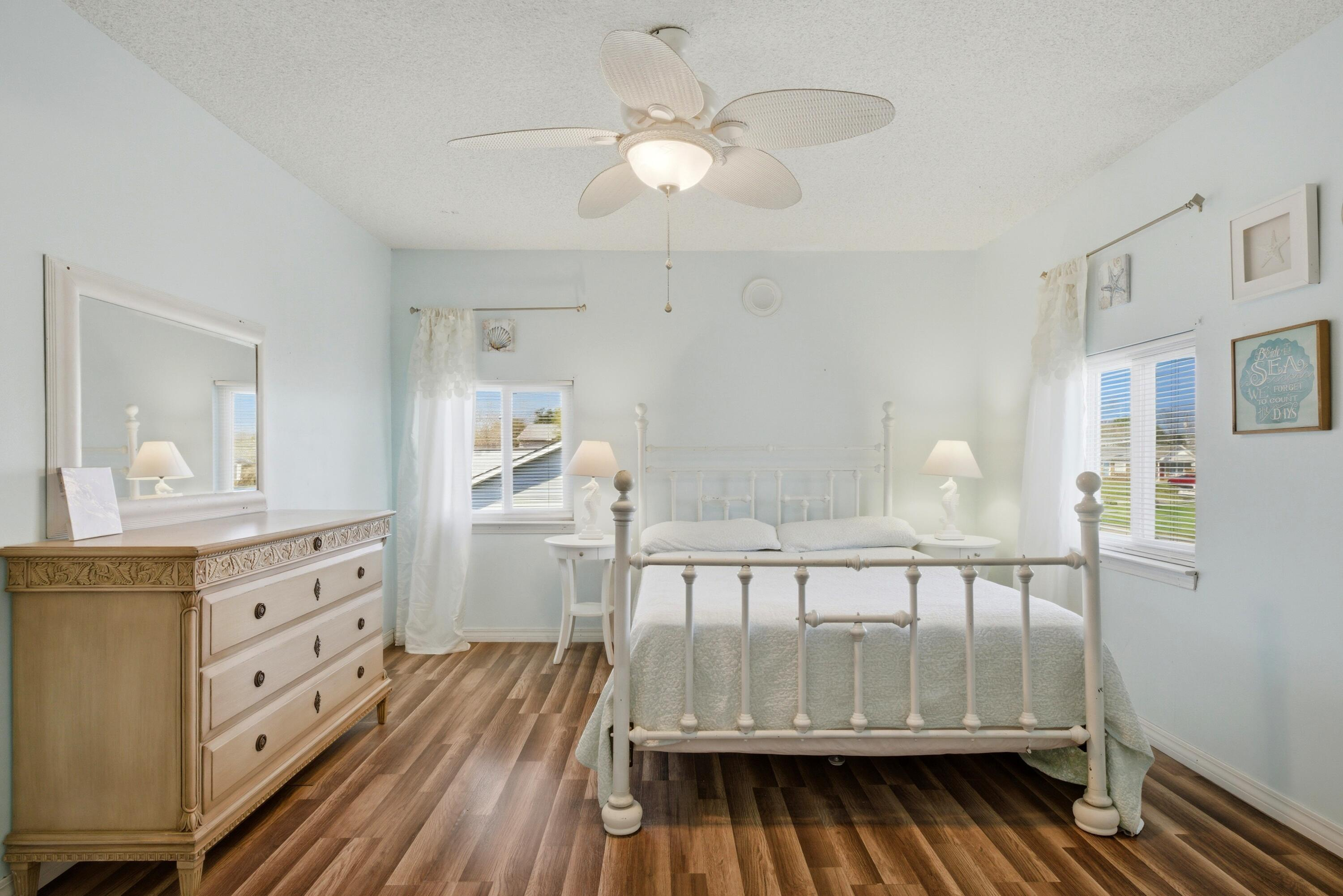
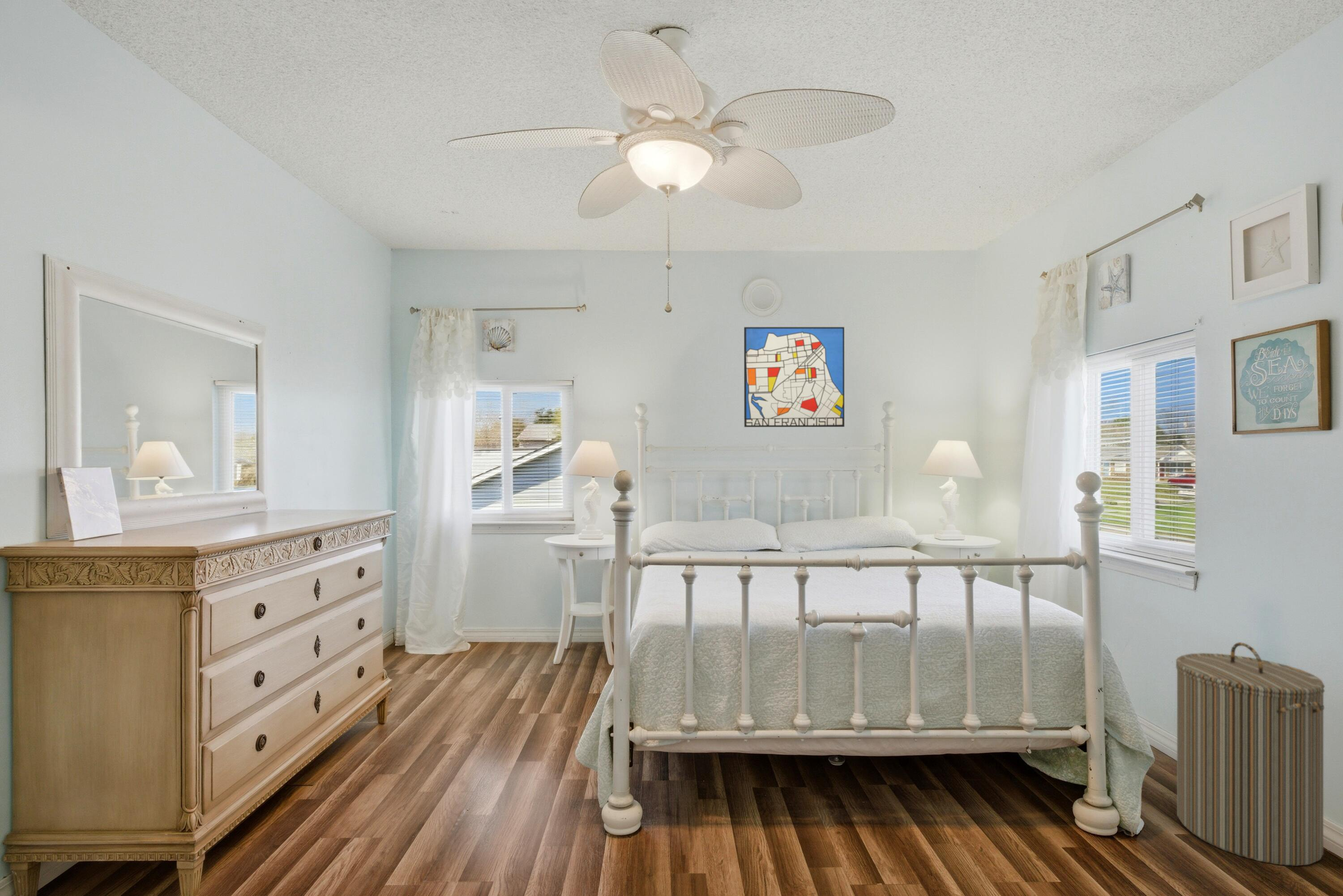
+ laundry hamper [1176,642,1326,866]
+ wall art [744,327,845,427]
